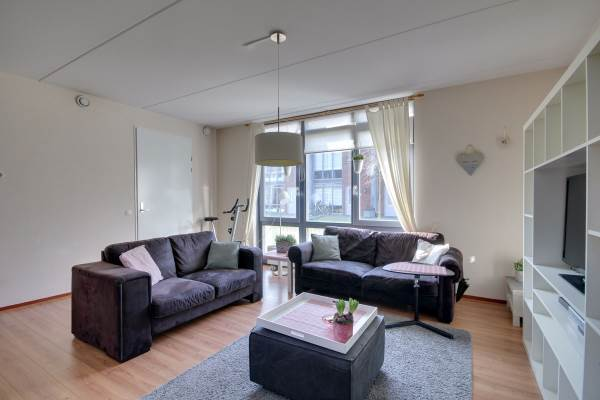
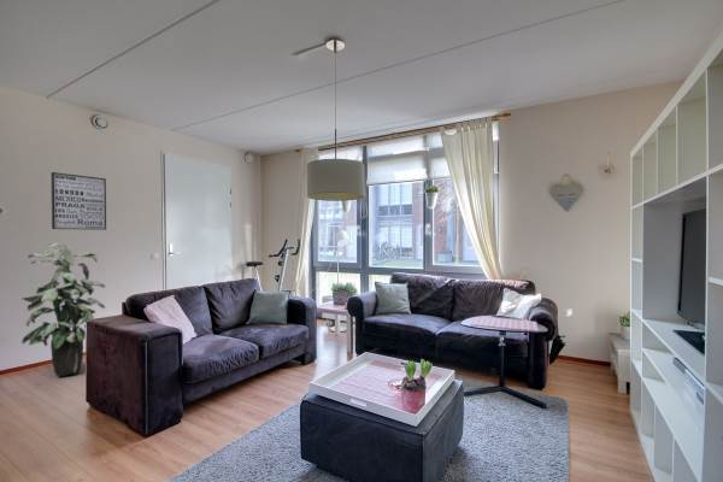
+ indoor plant [20,242,106,377]
+ wall art [51,171,107,231]
